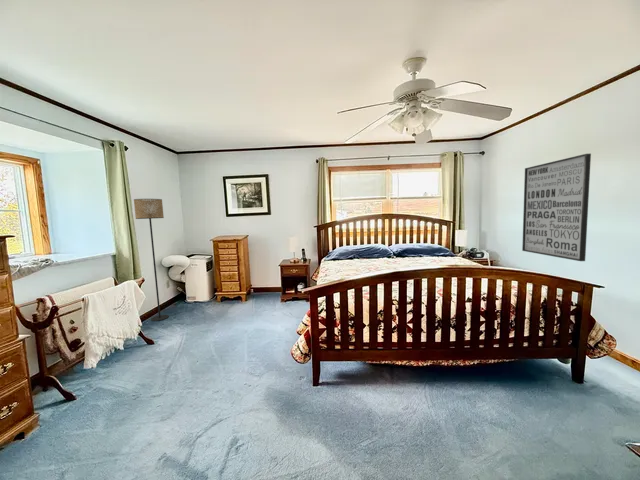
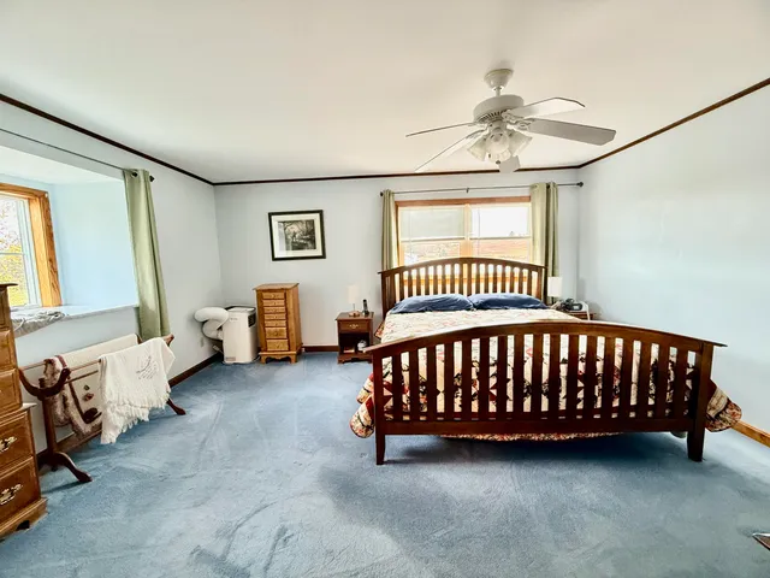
- floor lamp [133,198,169,322]
- wall art [521,152,592,262]
